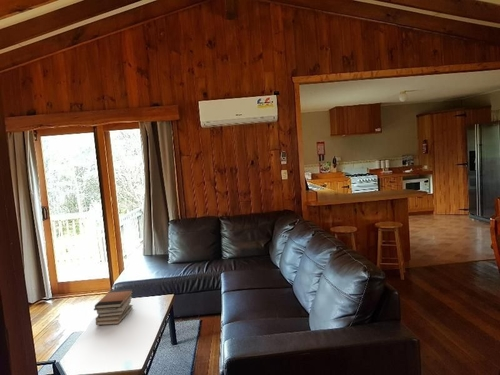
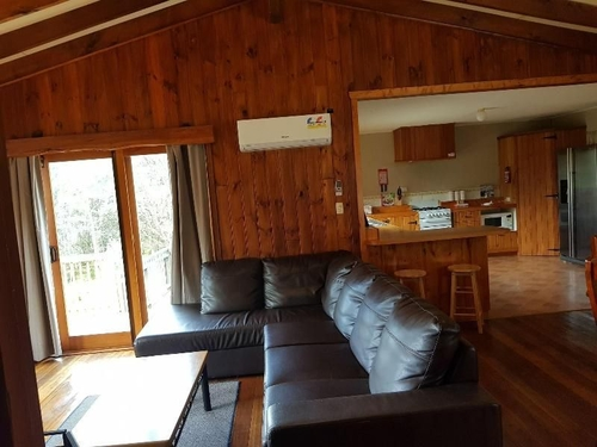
- book stack [93,288,134,326]
